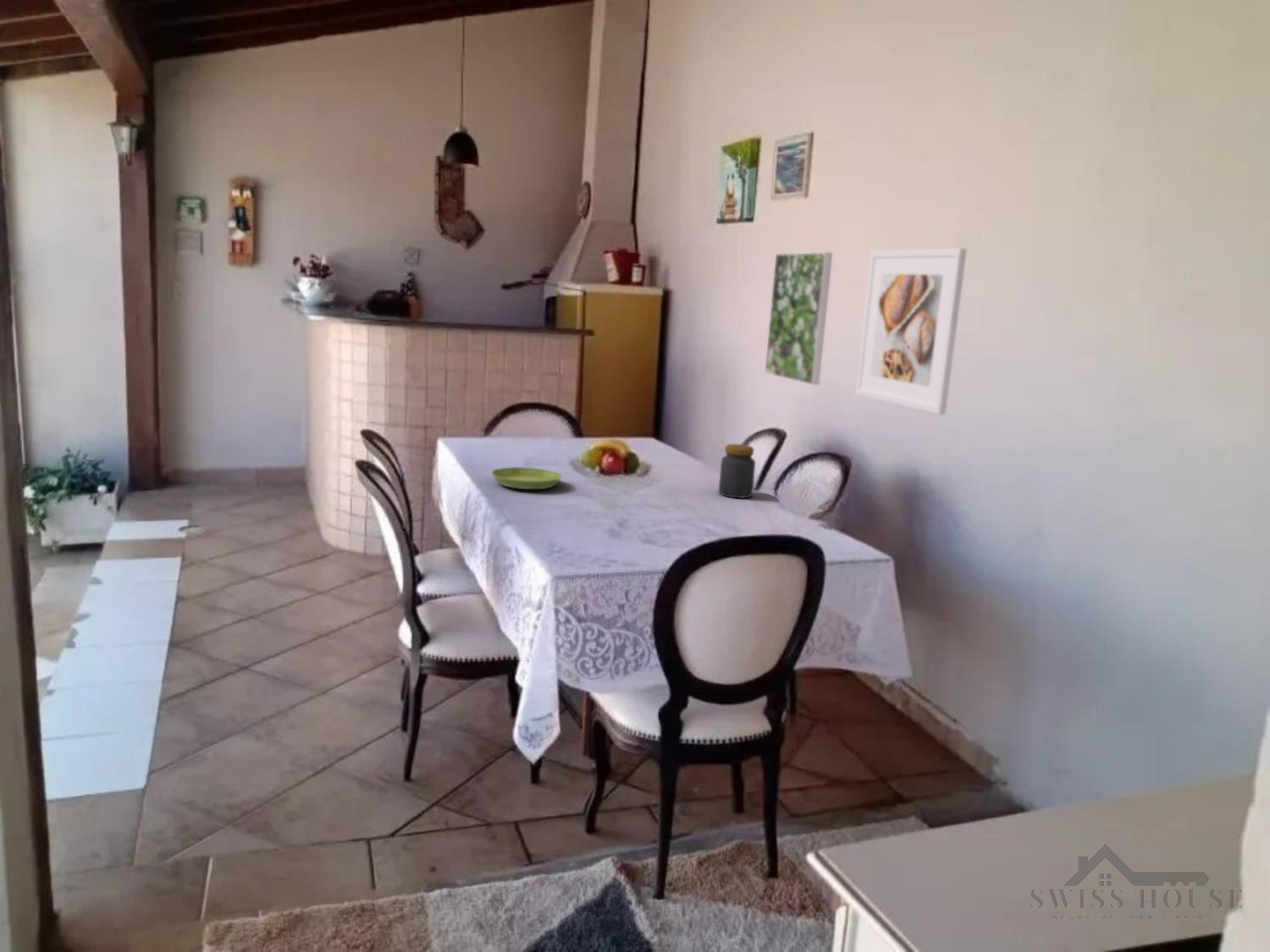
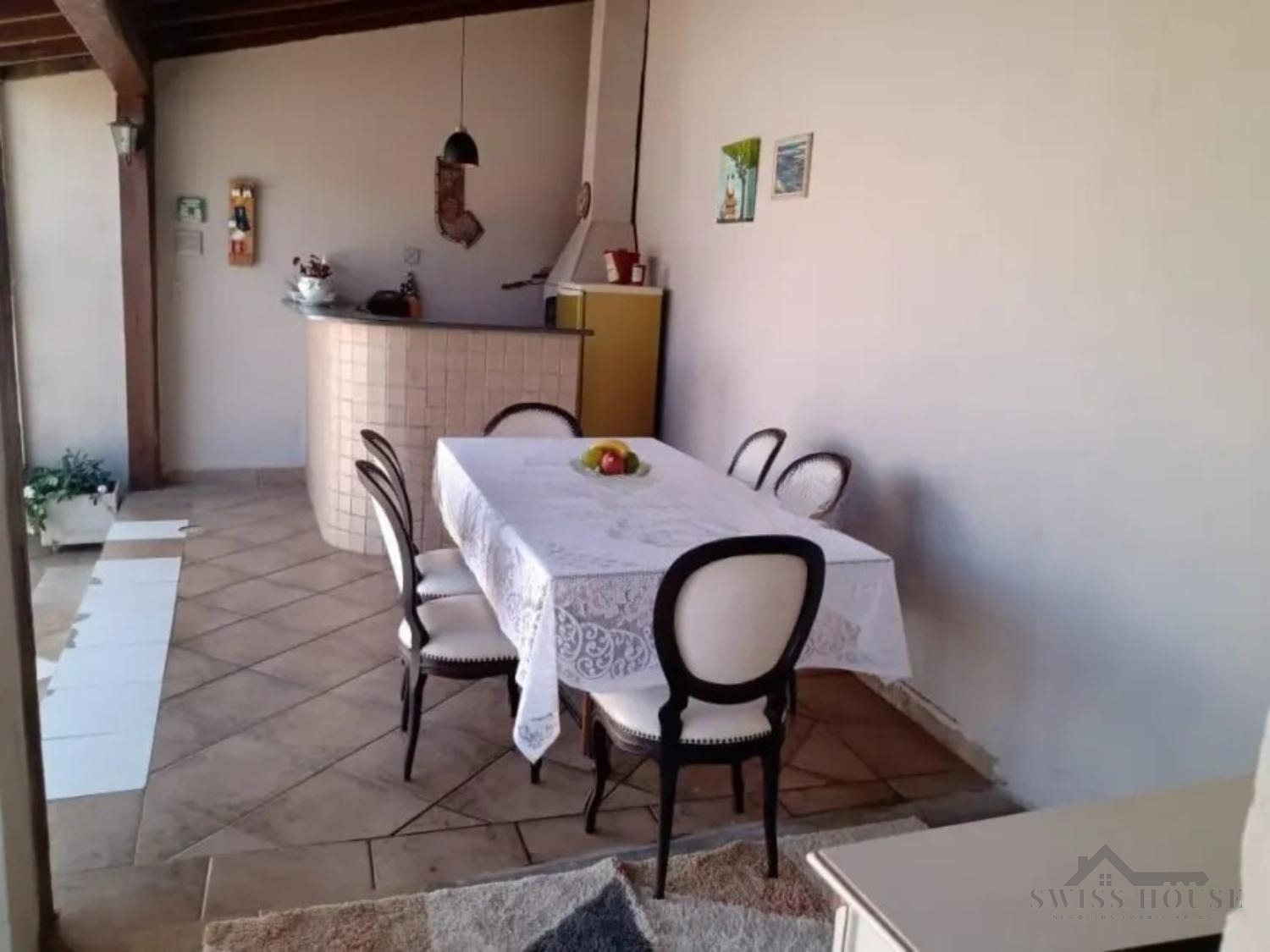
- saucer [490,466,562,490]
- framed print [764,251,833,386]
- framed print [854,247,968,415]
- jar [718,443,756,499]
